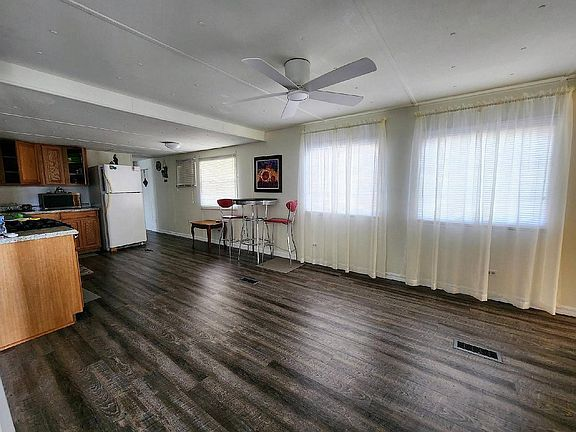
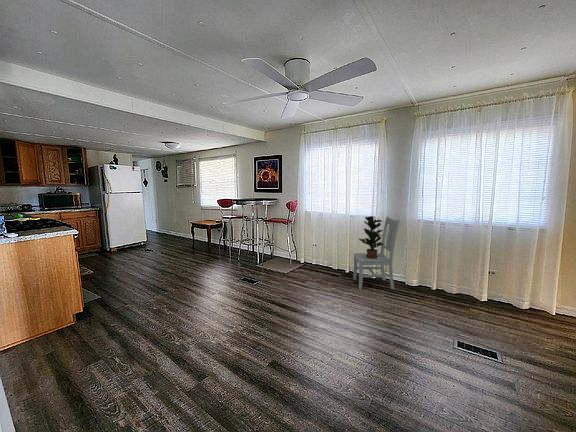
+ chair [353,215,401,291]
+ potted plant [358,215,384,259]
